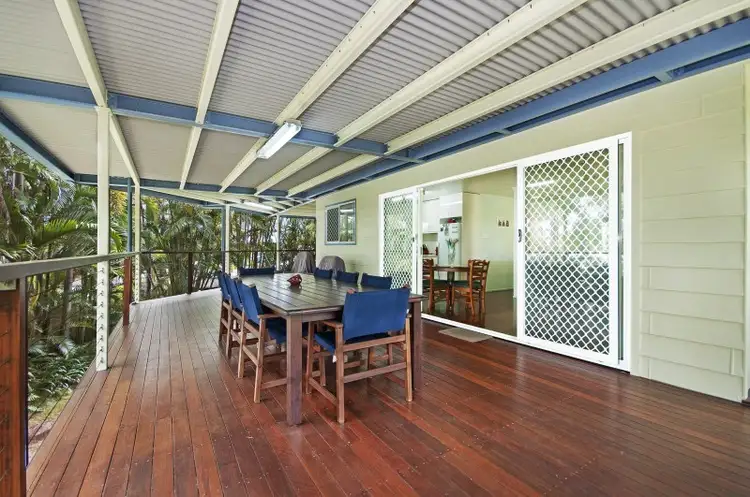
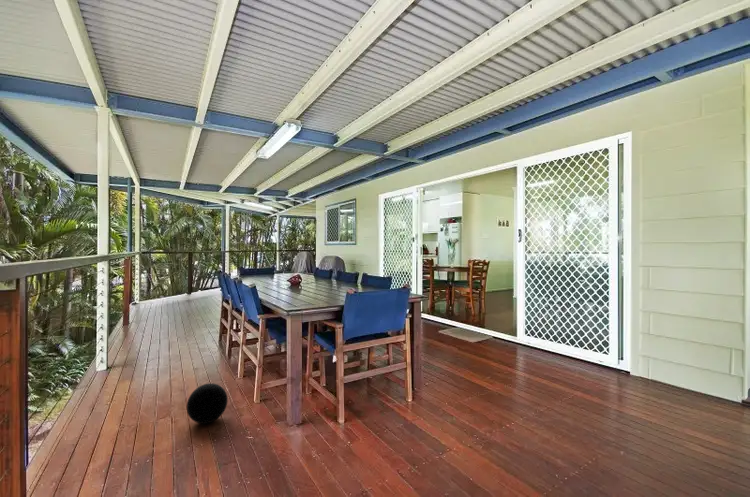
+ ball [186,382,229,425]
